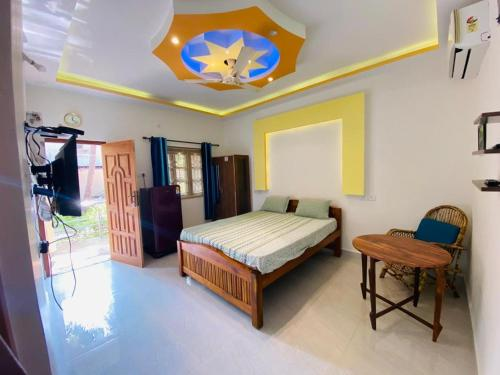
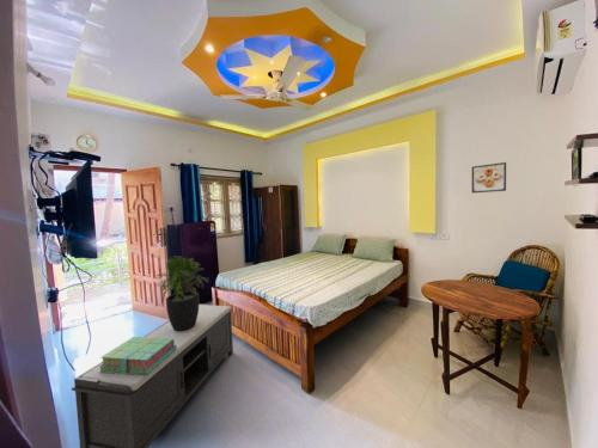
+ bench [71,302,234,448]
+ potted plant [155,254,209,331]
+ stack of books [98,336,177,375]
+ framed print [471,161,507,194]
